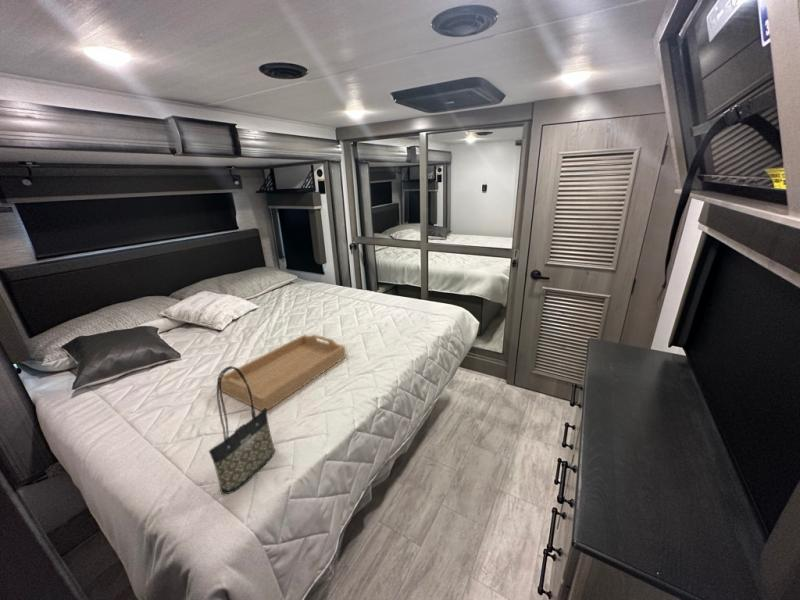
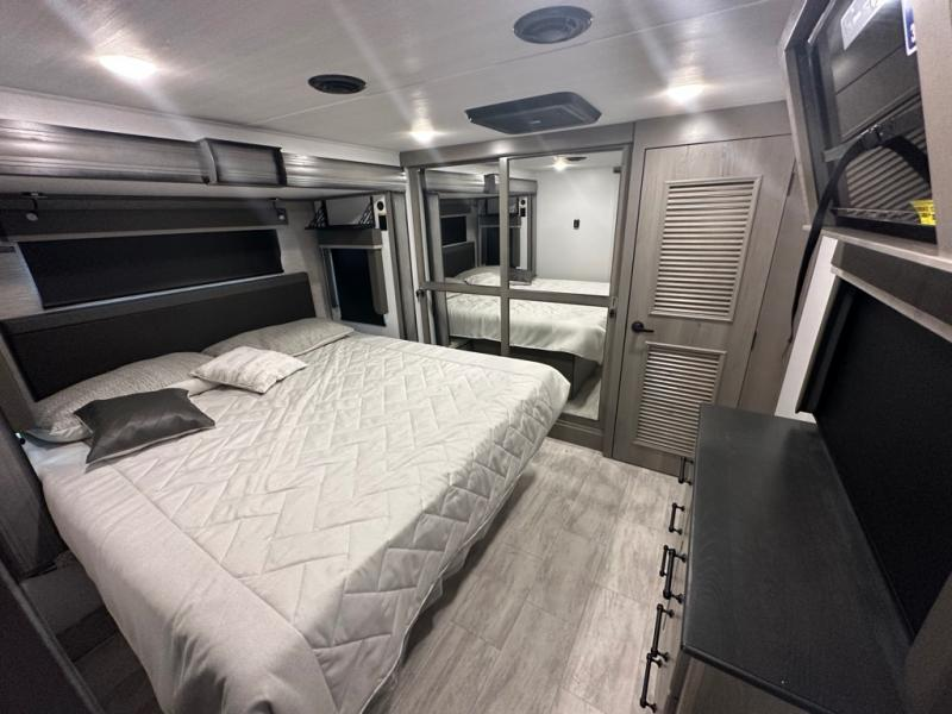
- tote bag [208,365,276,495]
- serving tray [216,334,347,412]
